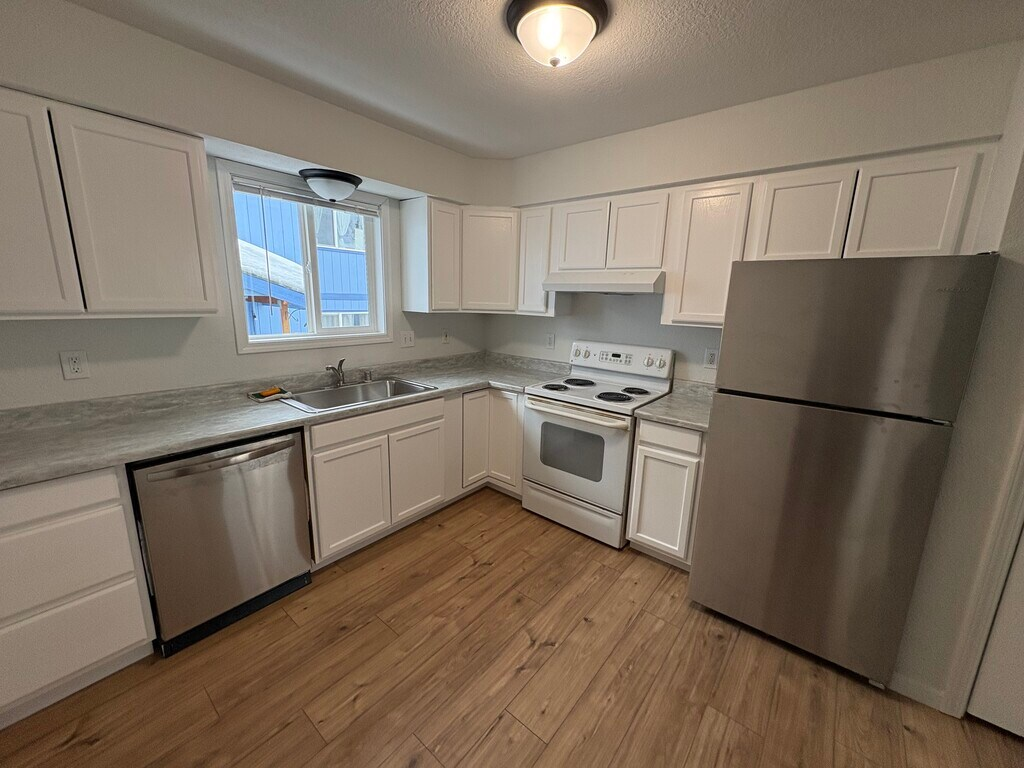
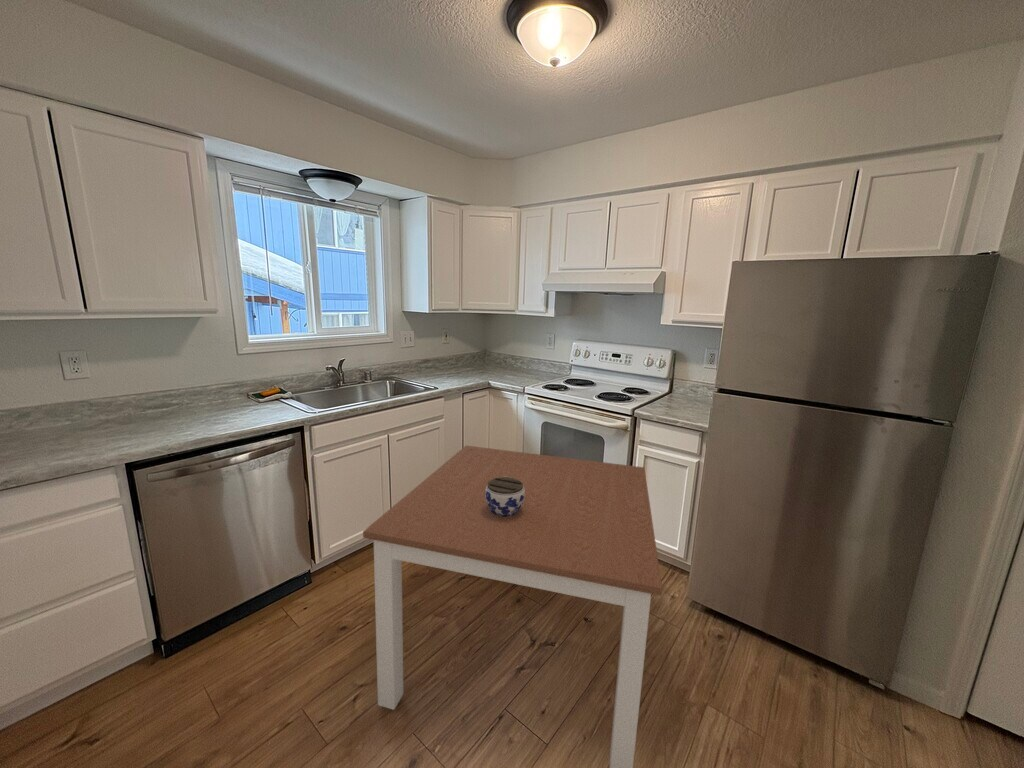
+ dining table [362,445,663,768]
+ jar [485,477,525,517]
